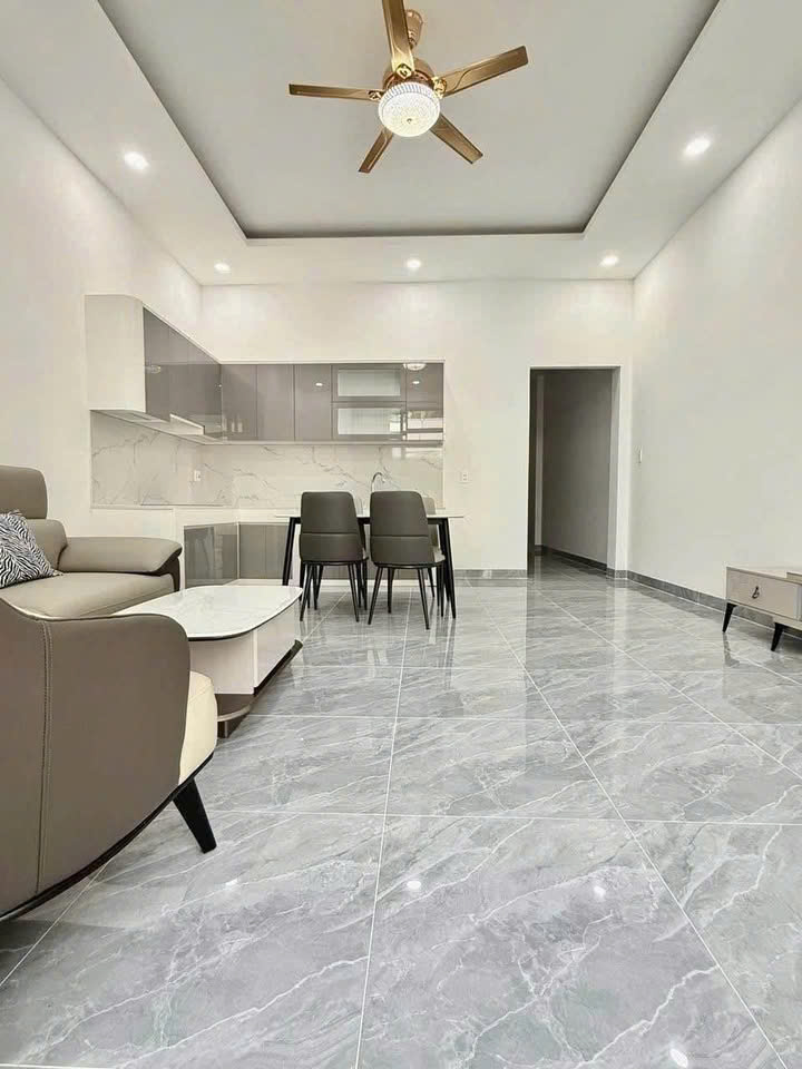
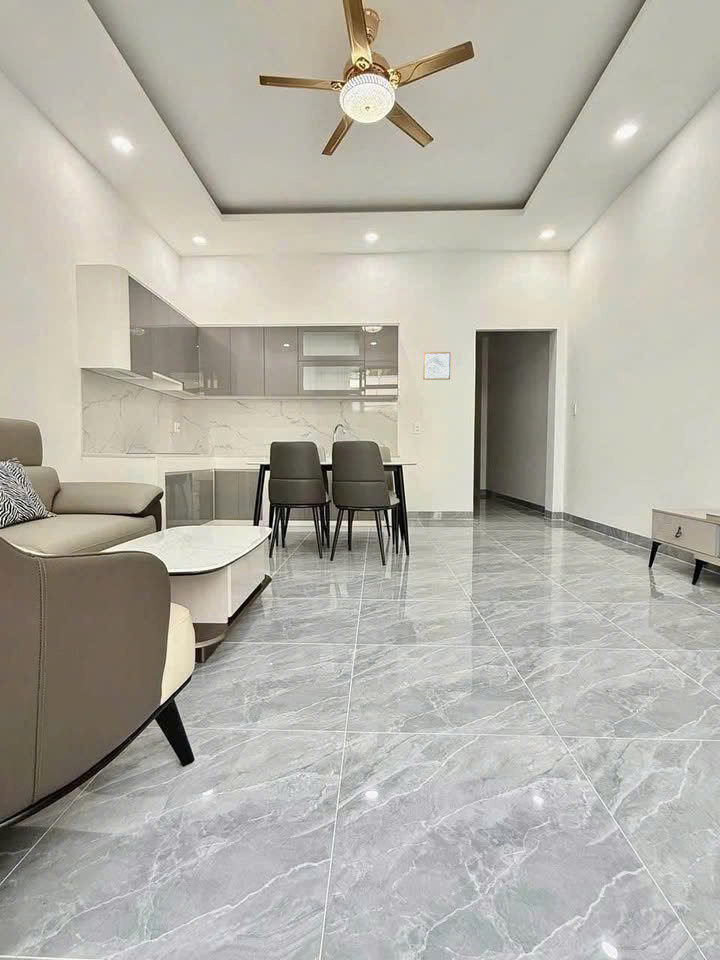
+ wall art [422,351,451,381]
